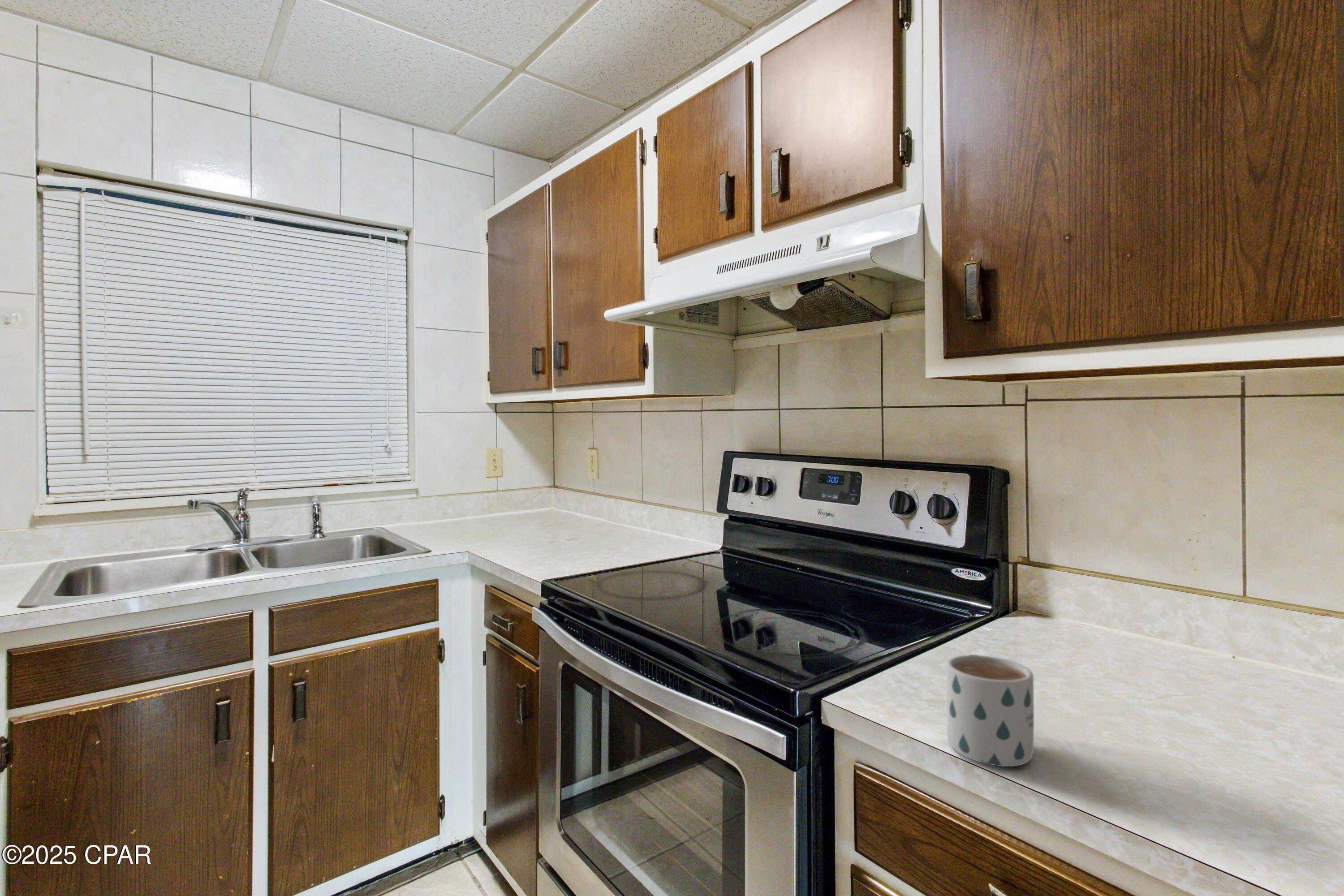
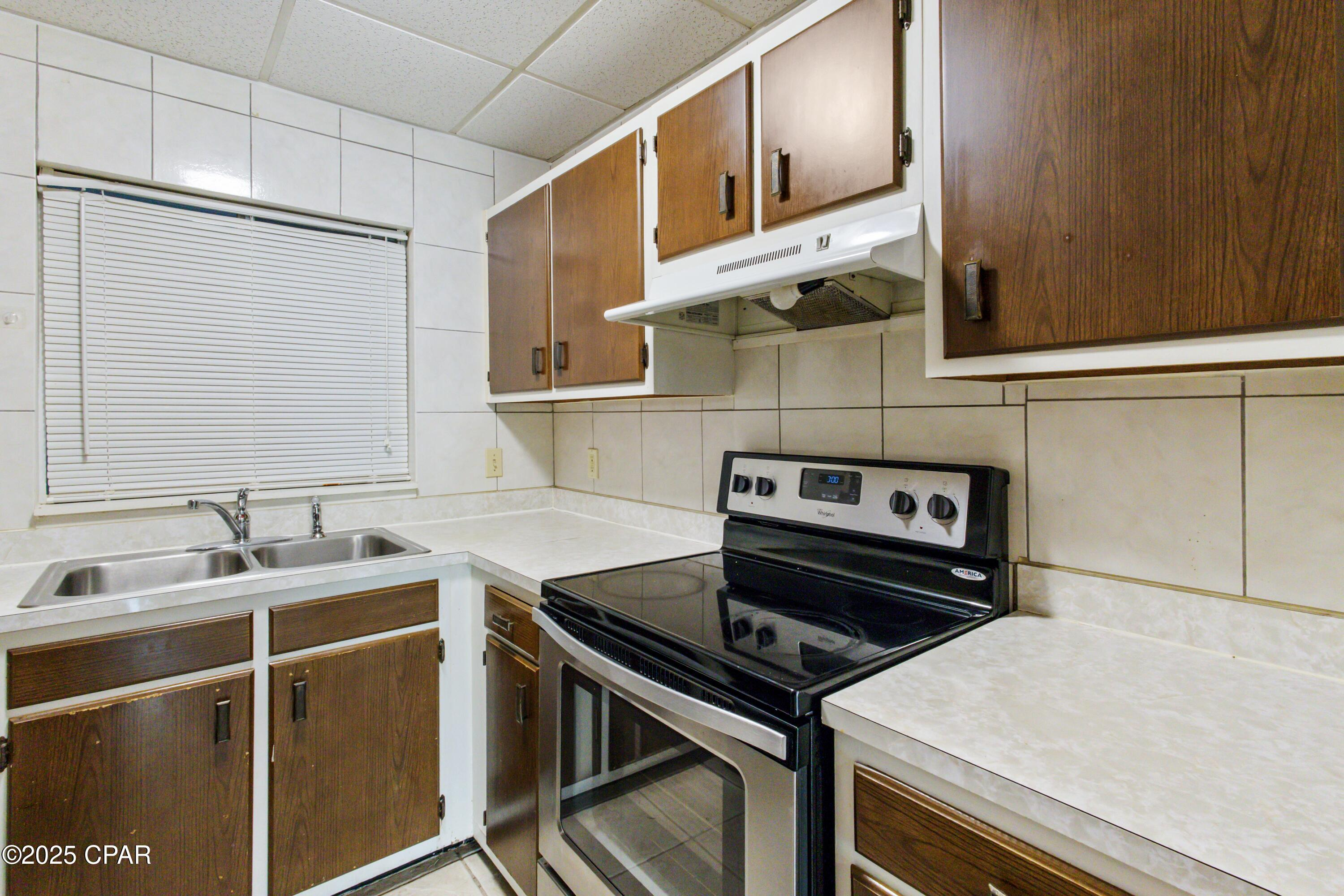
- mug [946,655,1034,767]
